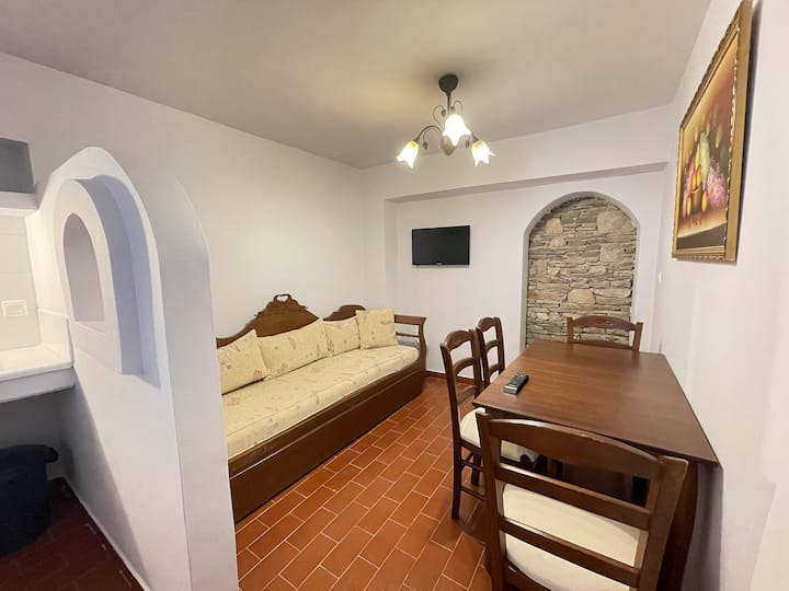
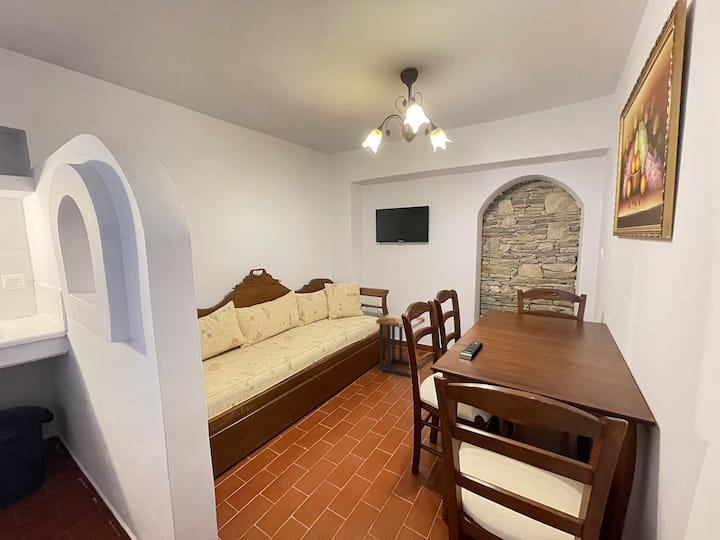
+ side table [375,313,426,379]
